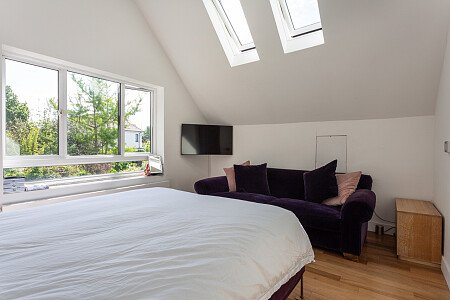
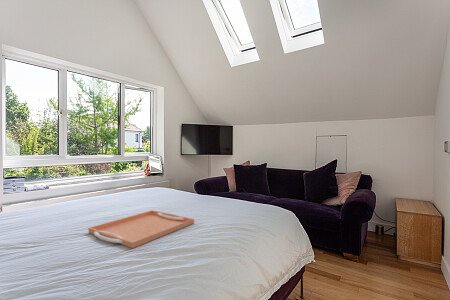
+ serving tray [87,209,195,249]
